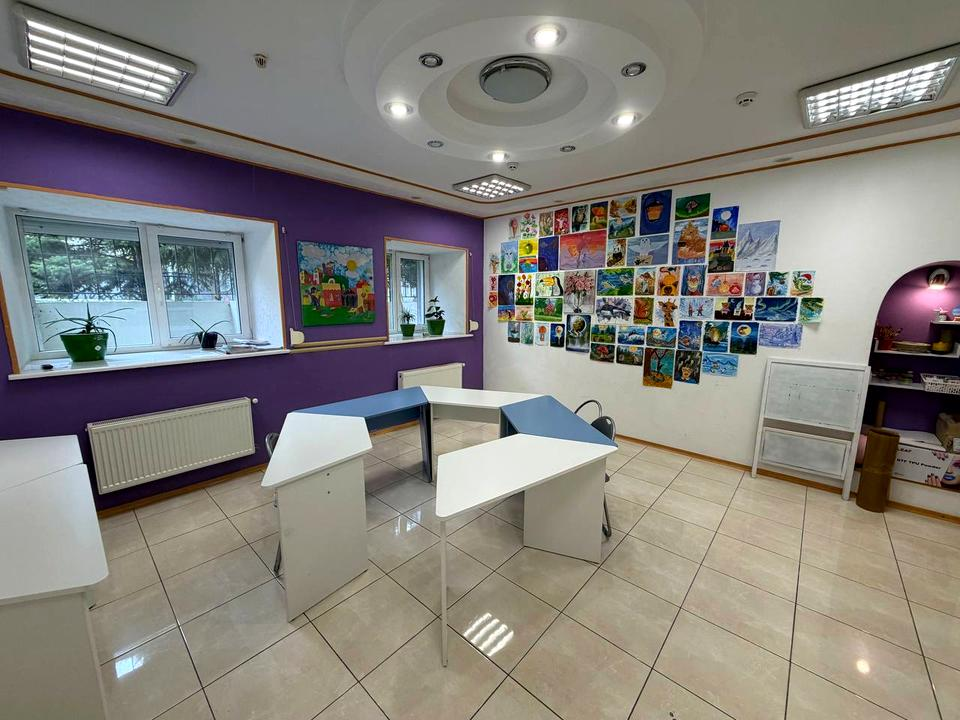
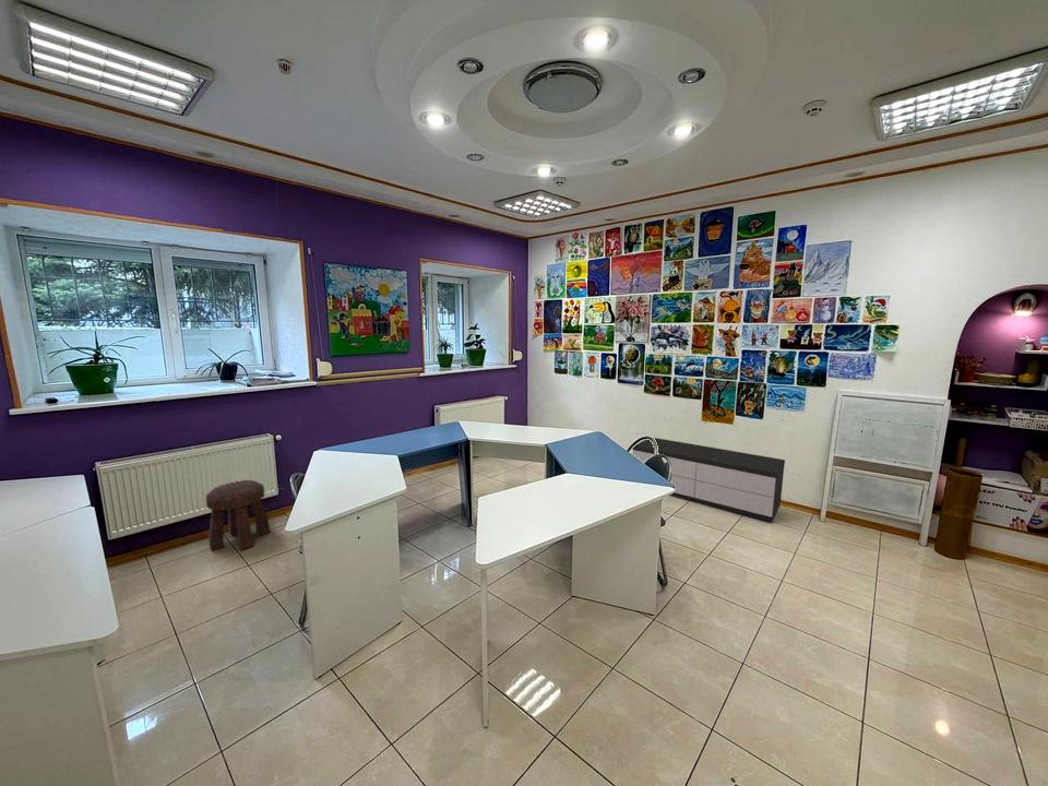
+ stool [205,479,271,551]
+ storage bench [632,437,786,523]
